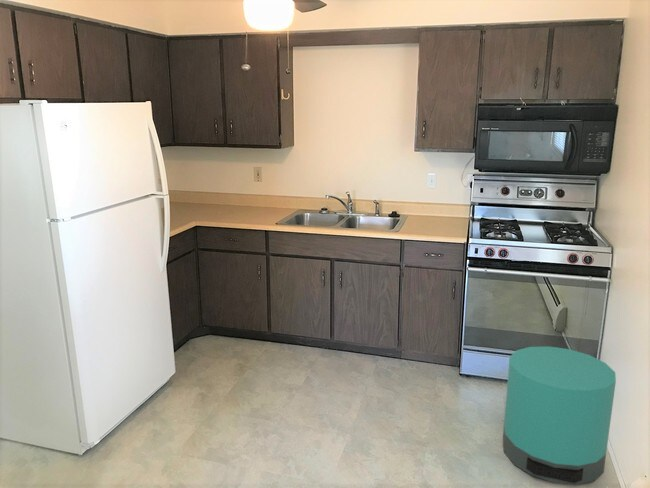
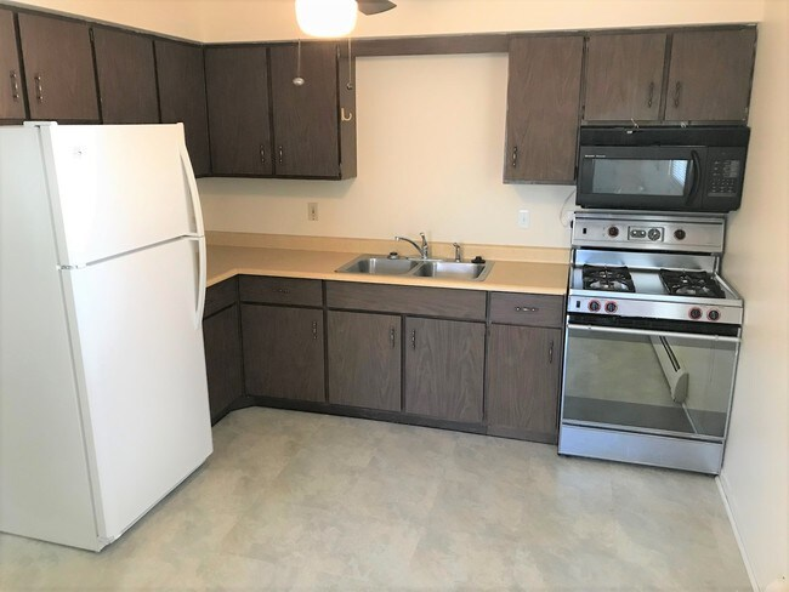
- trash can [502,345,617,486]
